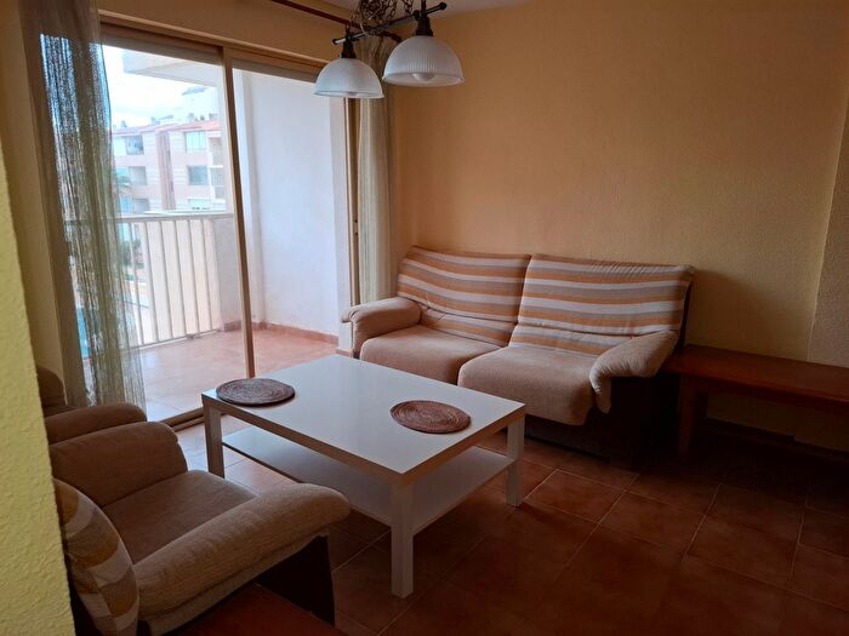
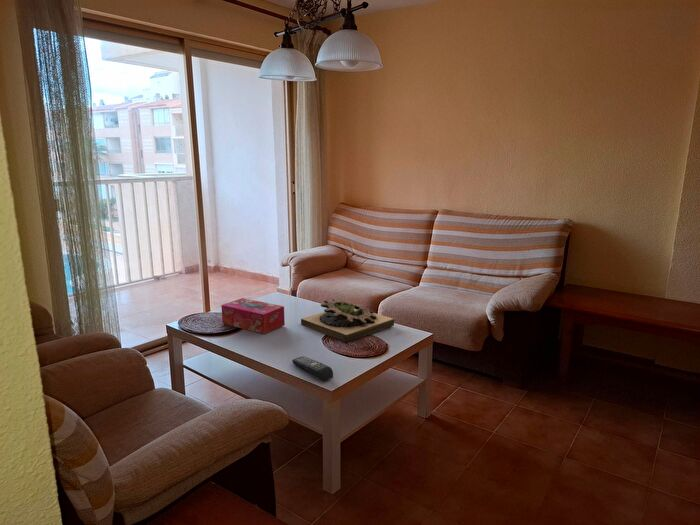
+ remote control [291,355,334,382]
+ tissue box [220,297,286,335]
+ succulent planter [300,298,395,343]
